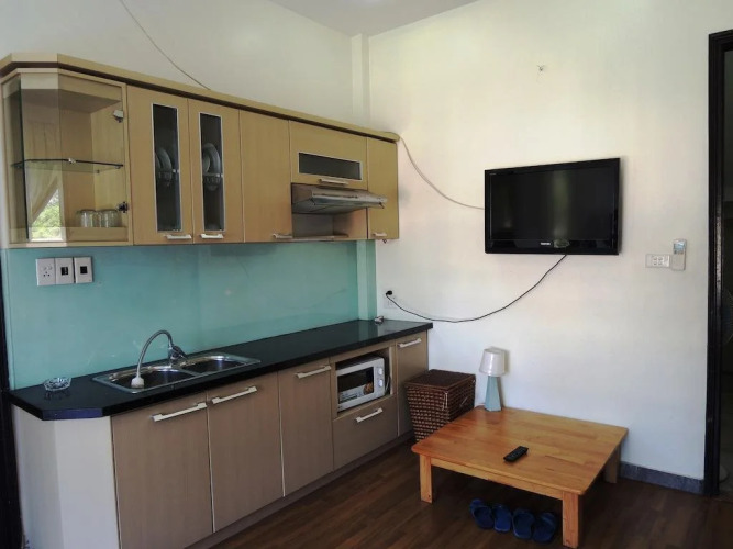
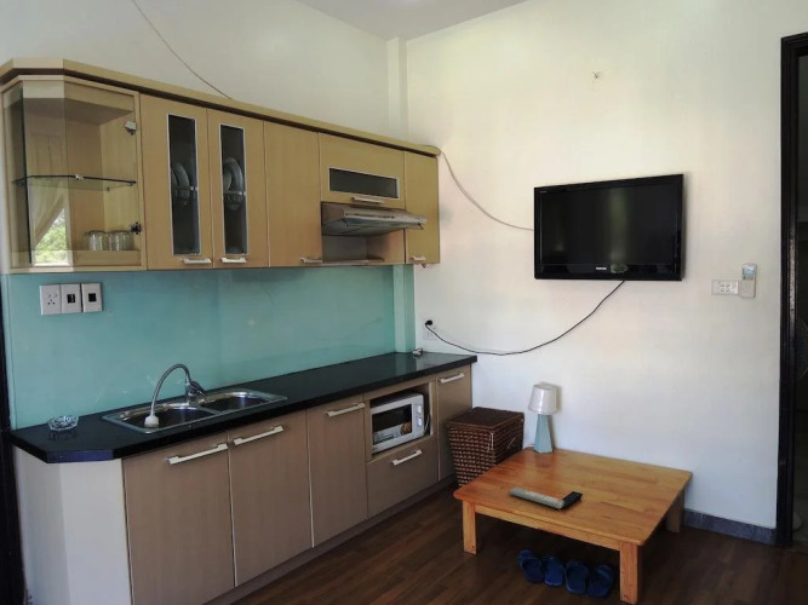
+ remote control [509,486,565,509]
